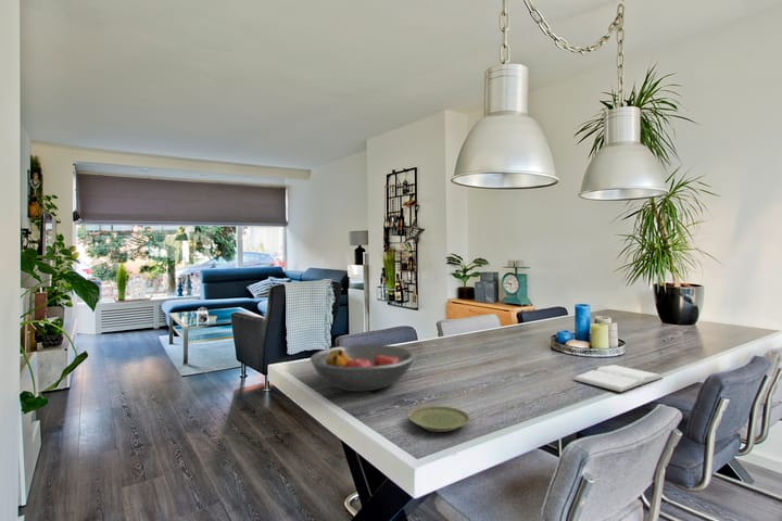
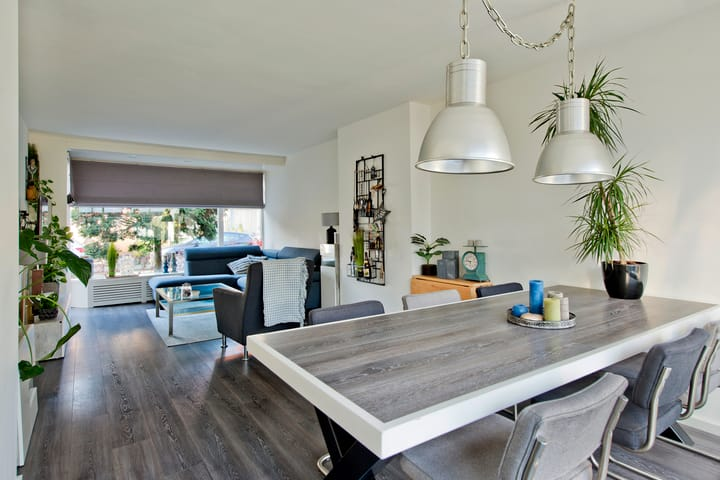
- fruit bowl [310,343,416,392]
- plate [408,405,471,433]
- book [572,364,664,393]
